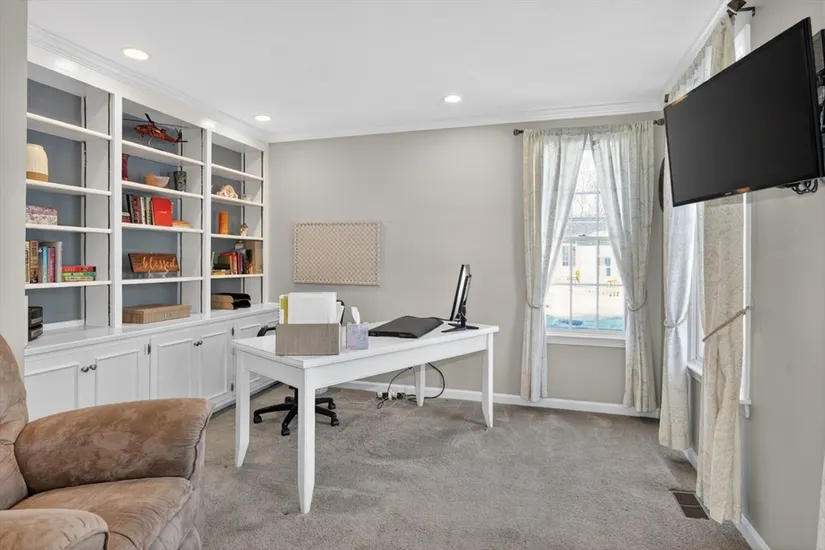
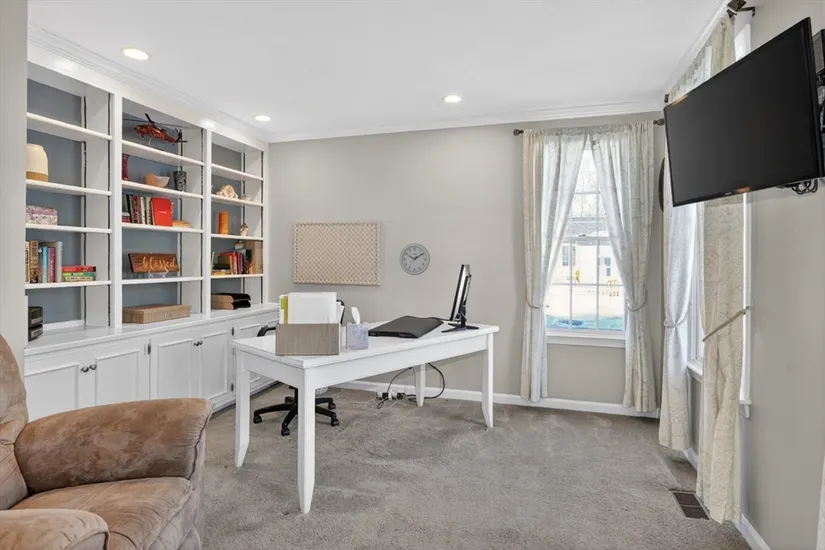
+ wall clock [399,242,431,276]
